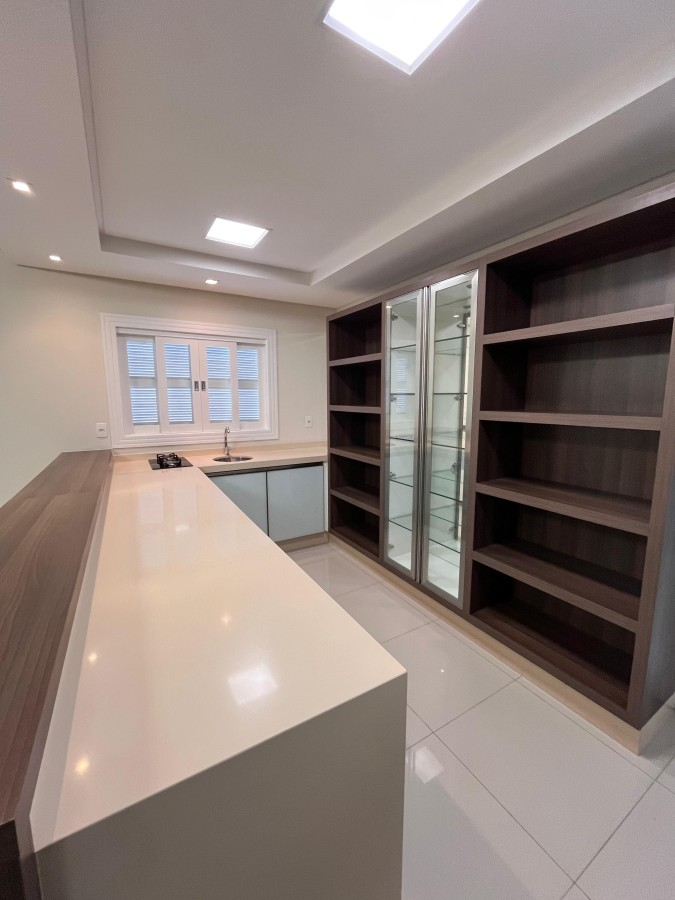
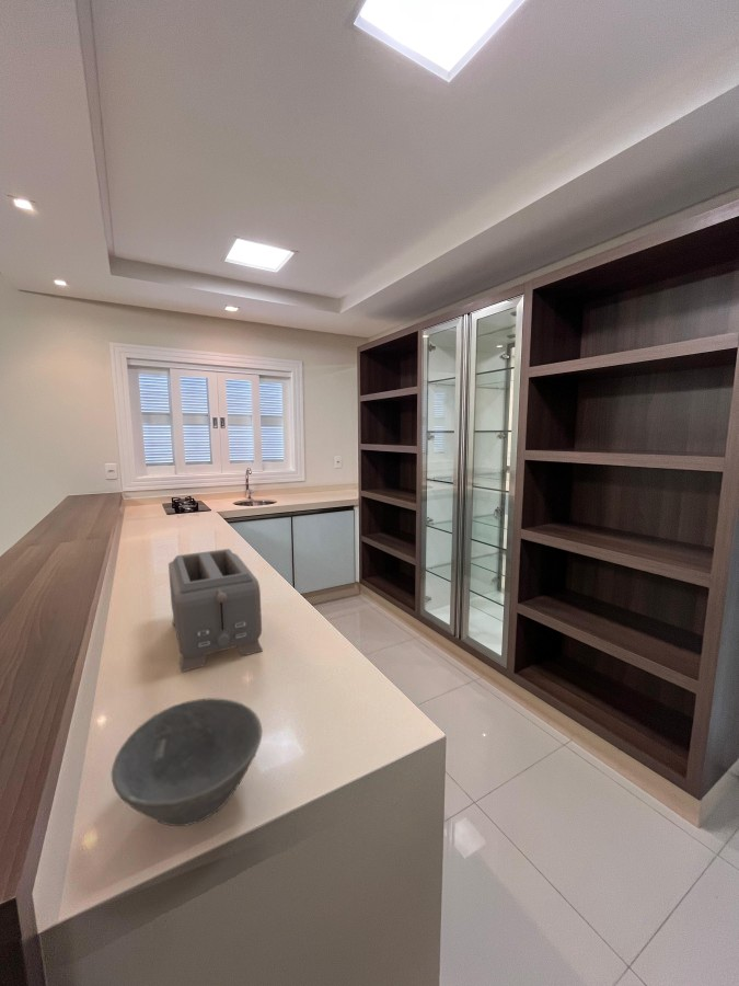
+ toaster [168,548,264,673]
+ bowl [111,697,263,827]
